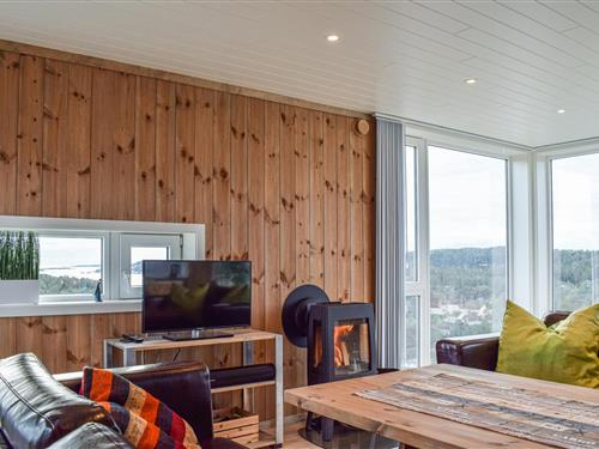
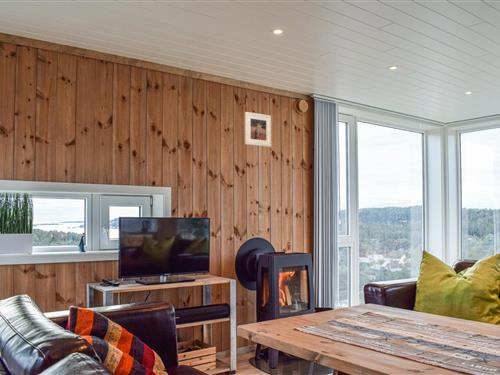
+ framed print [244,111,272,148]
